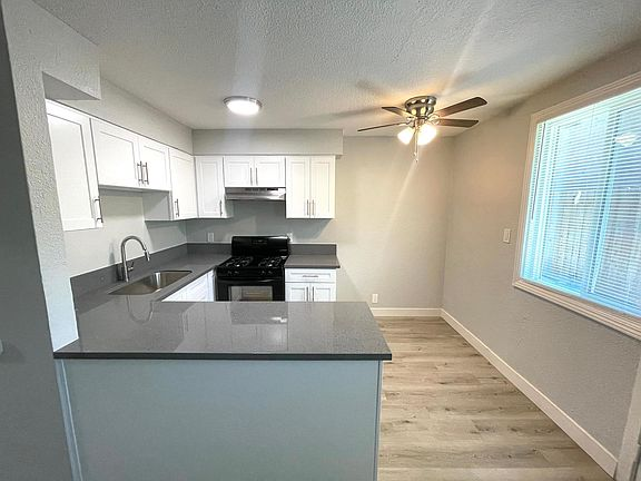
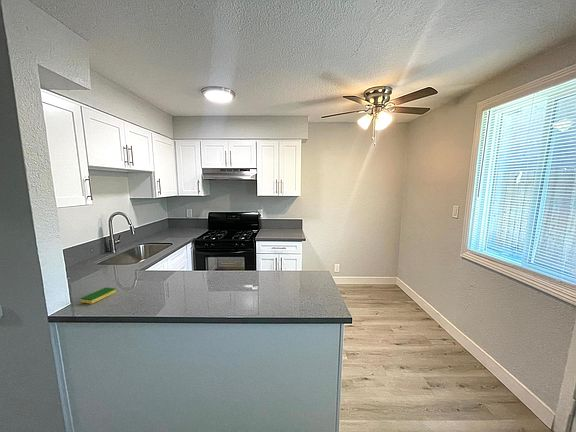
+ dish sponge [80,287,117,305]
